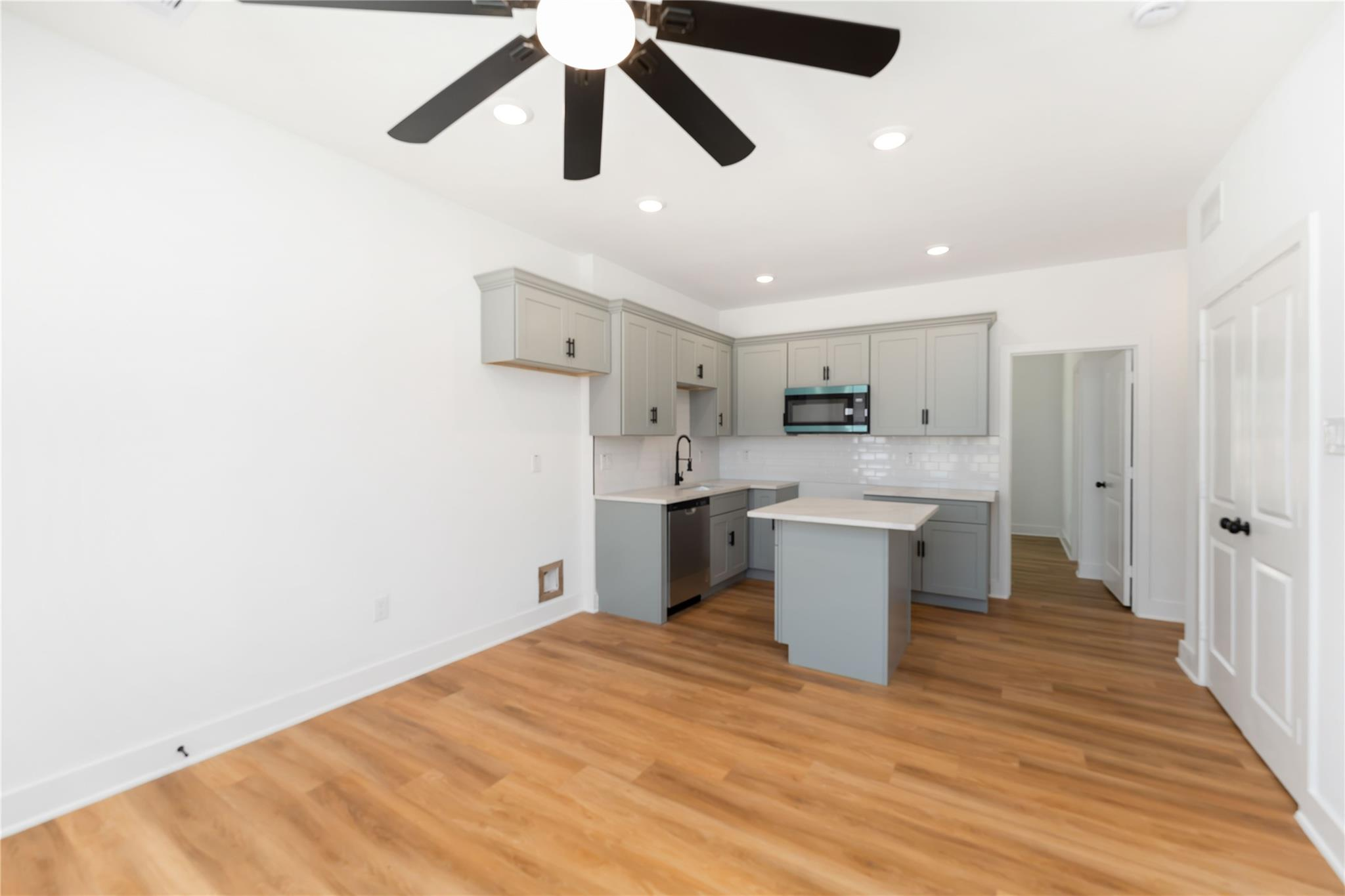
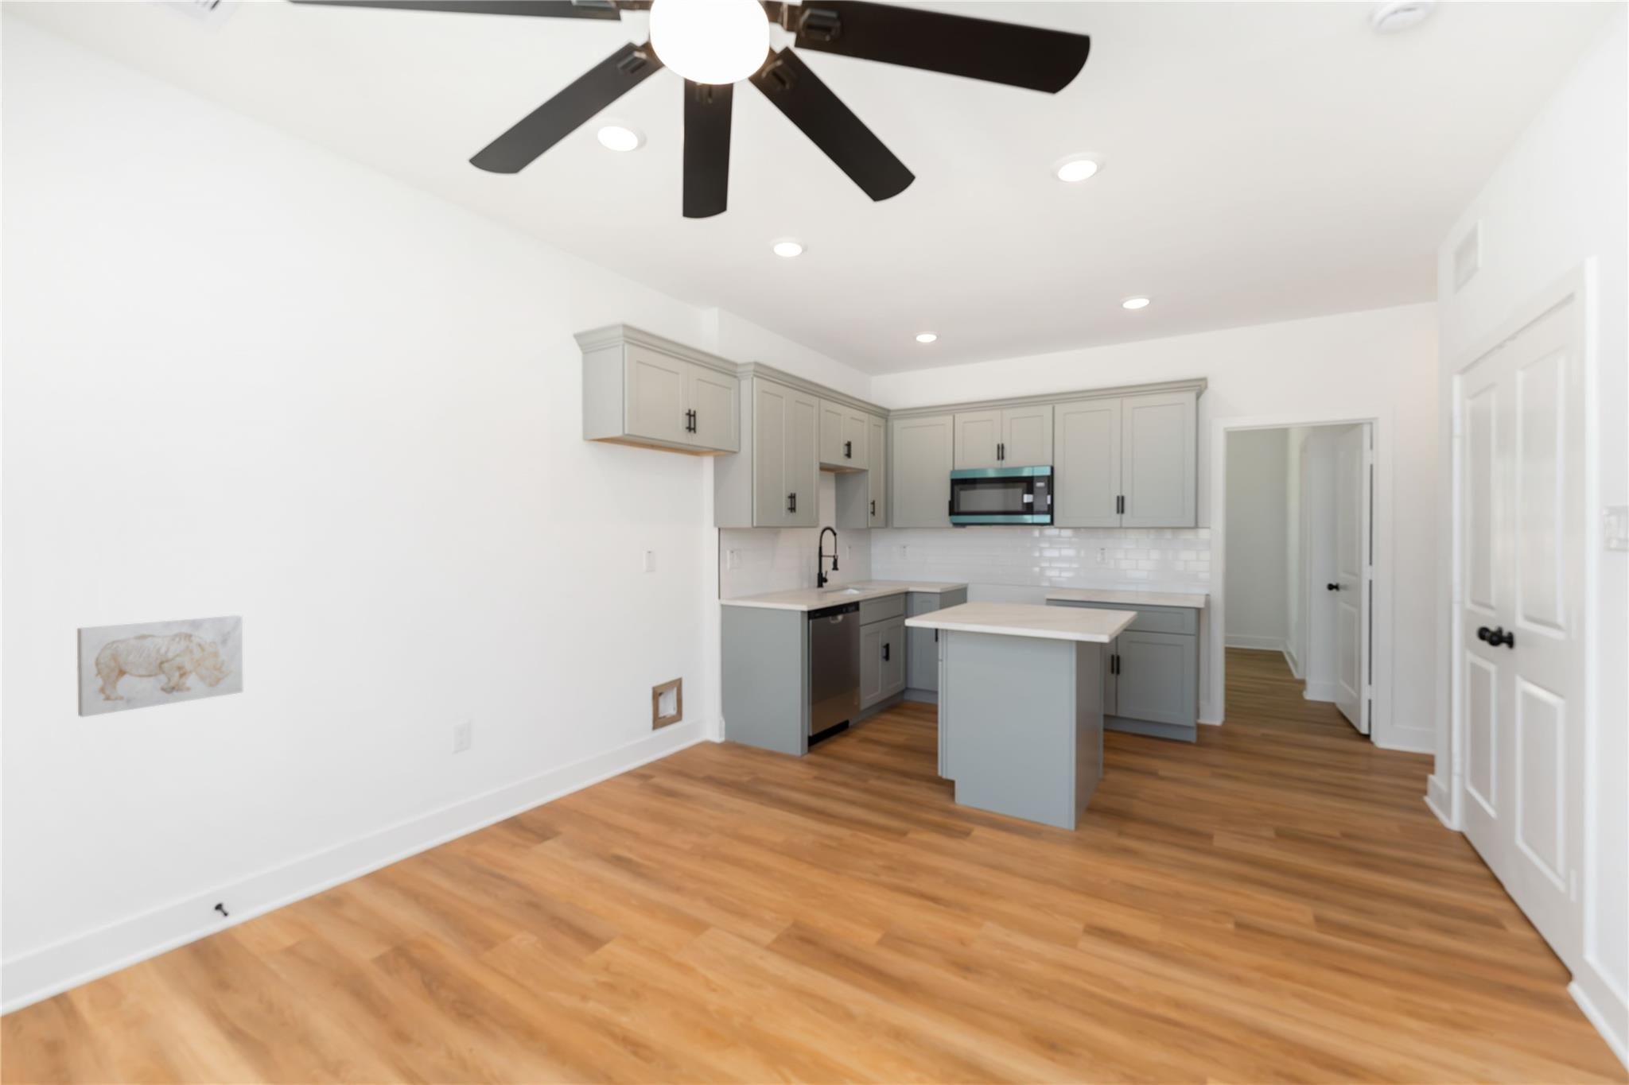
+ wall art [76,614,243,718]
